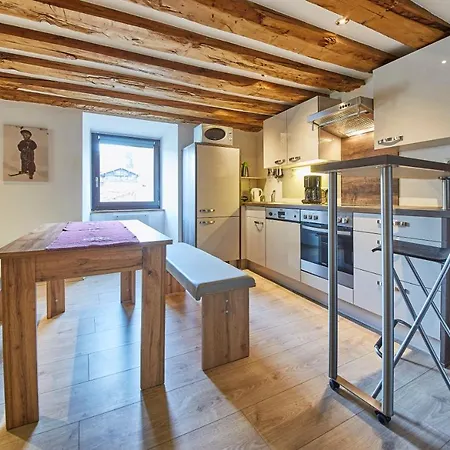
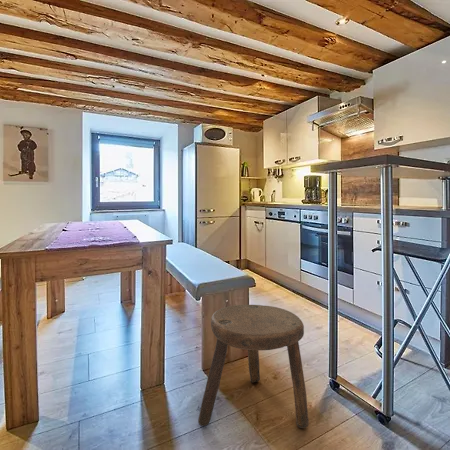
+ stool [197,304,310,429]
